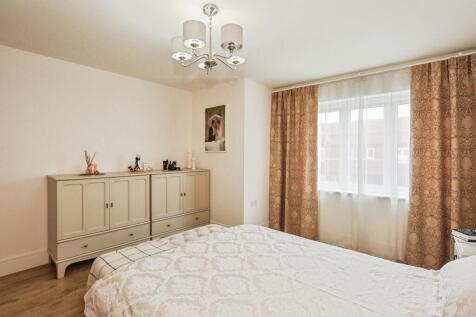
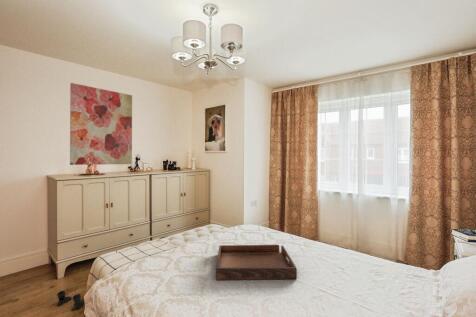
+ wall art [69,82,133,166]
+ boots [55,290,85,312]
+ serving tray [215,244,298,281]
